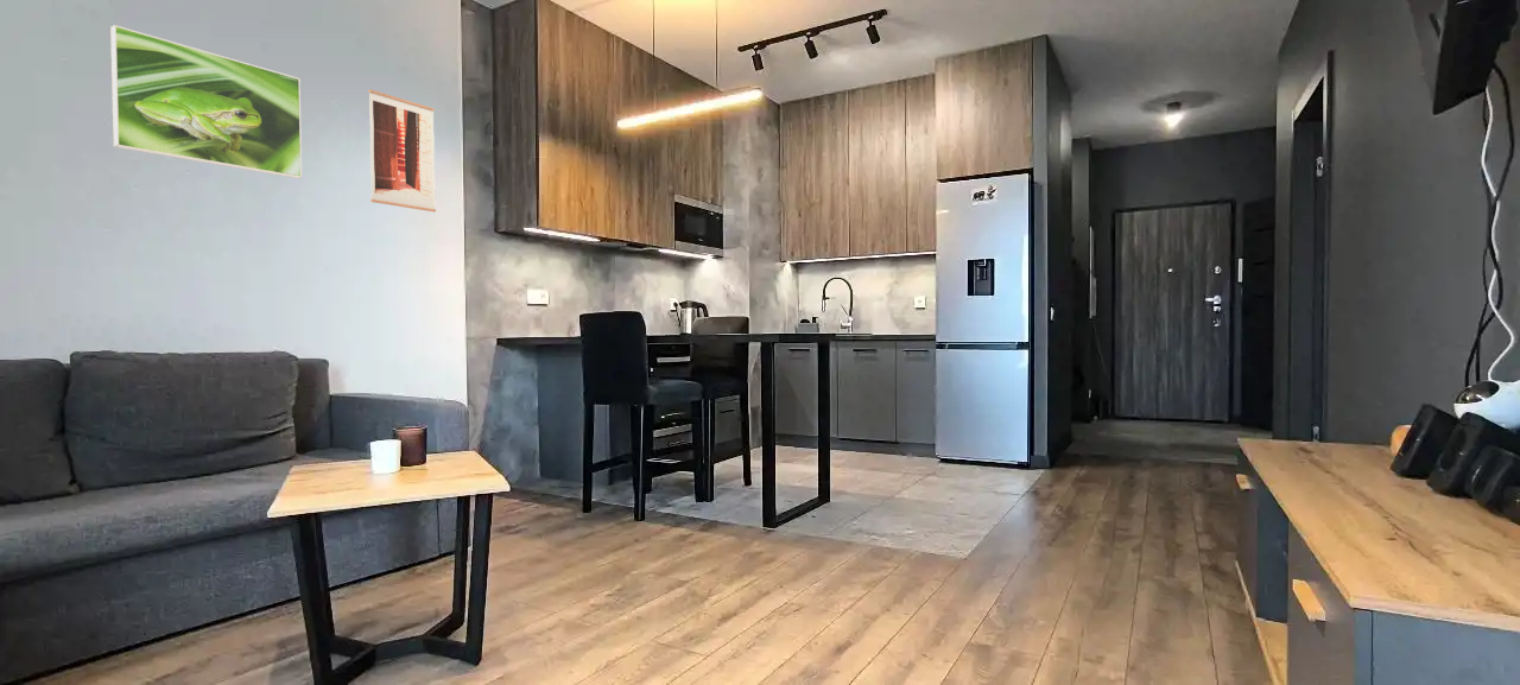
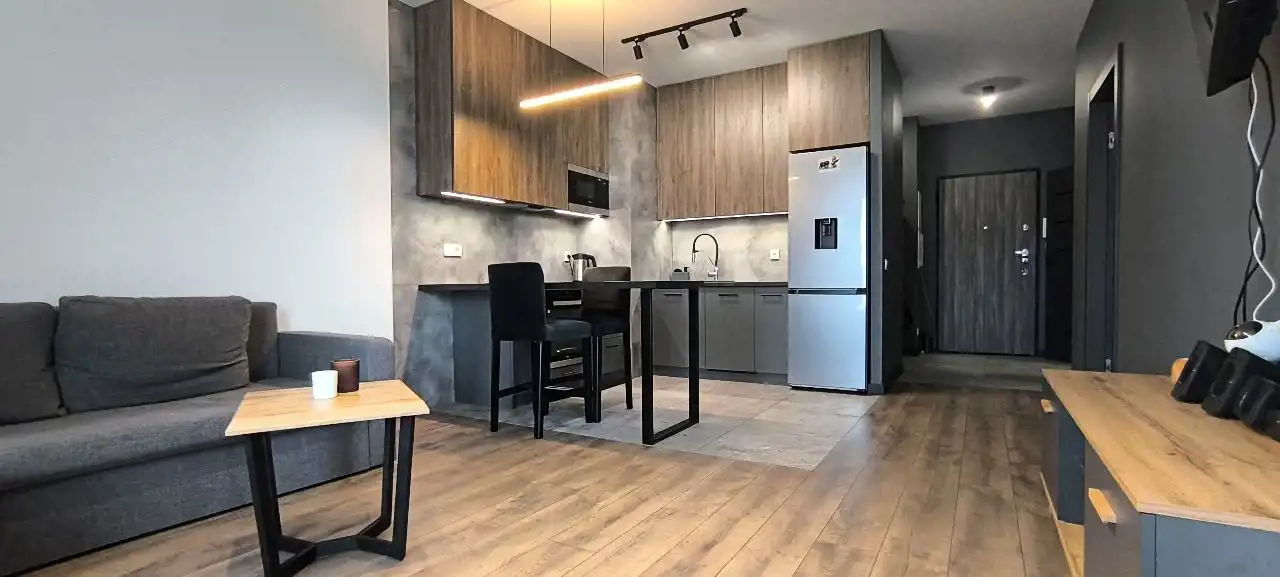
- wall art [368,89,437,213]
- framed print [109,24,303,179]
